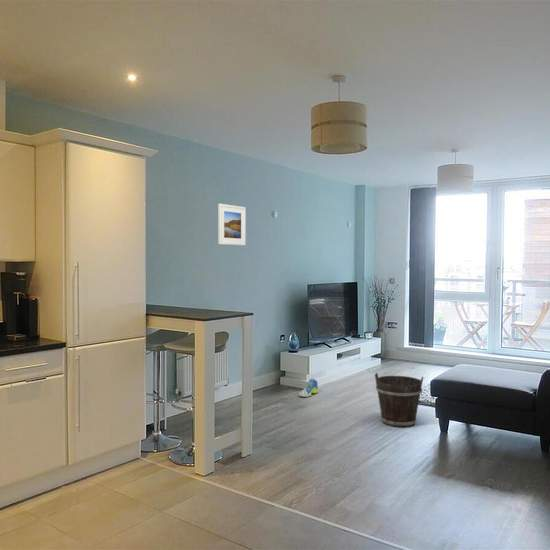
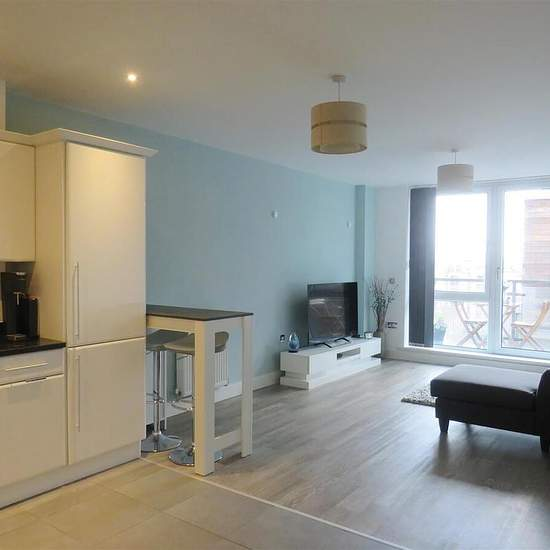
- sneaker [298,378,320,398]
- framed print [217,203,247,246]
- bucket [374,372,424,428]
